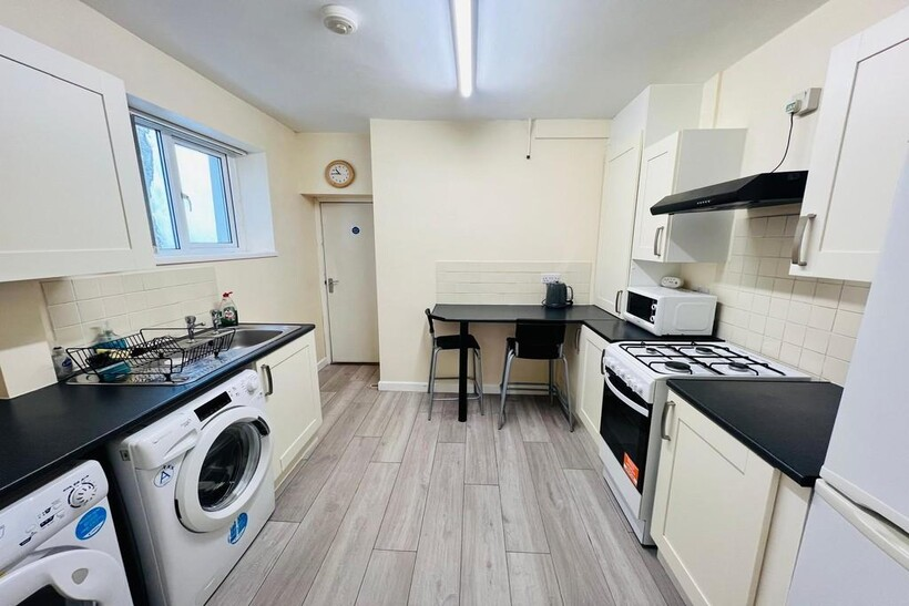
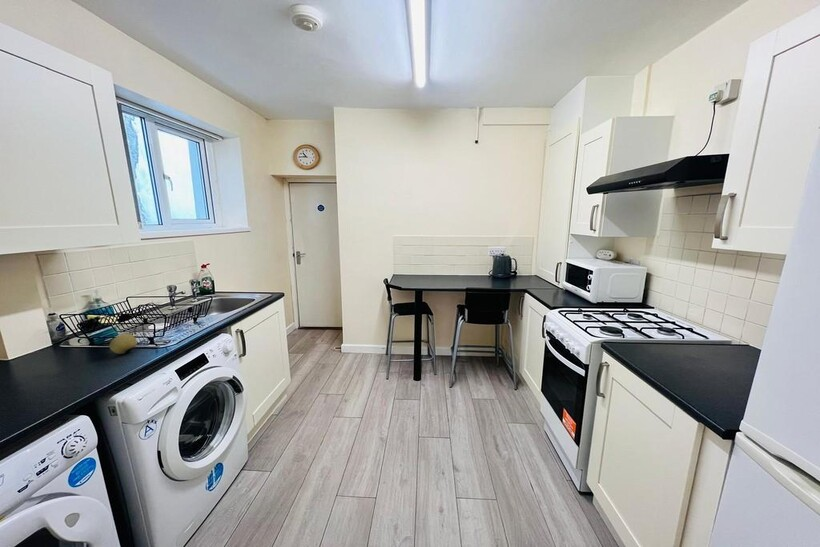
+ fruit [108,333,138,355]
